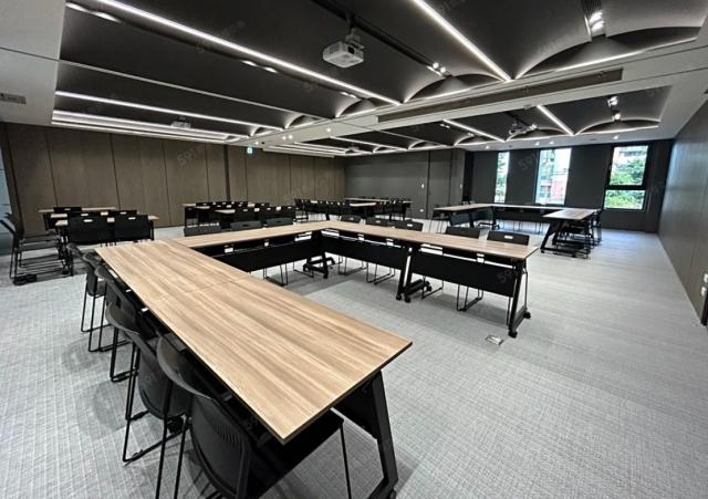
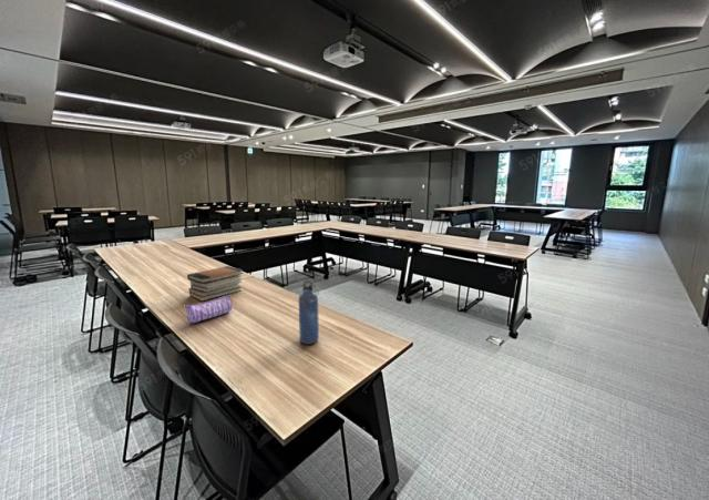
+ pencil case [185,294,233,325]
+ book stack [186,265,245,303]
+ water bottle [298,279,320,346]
